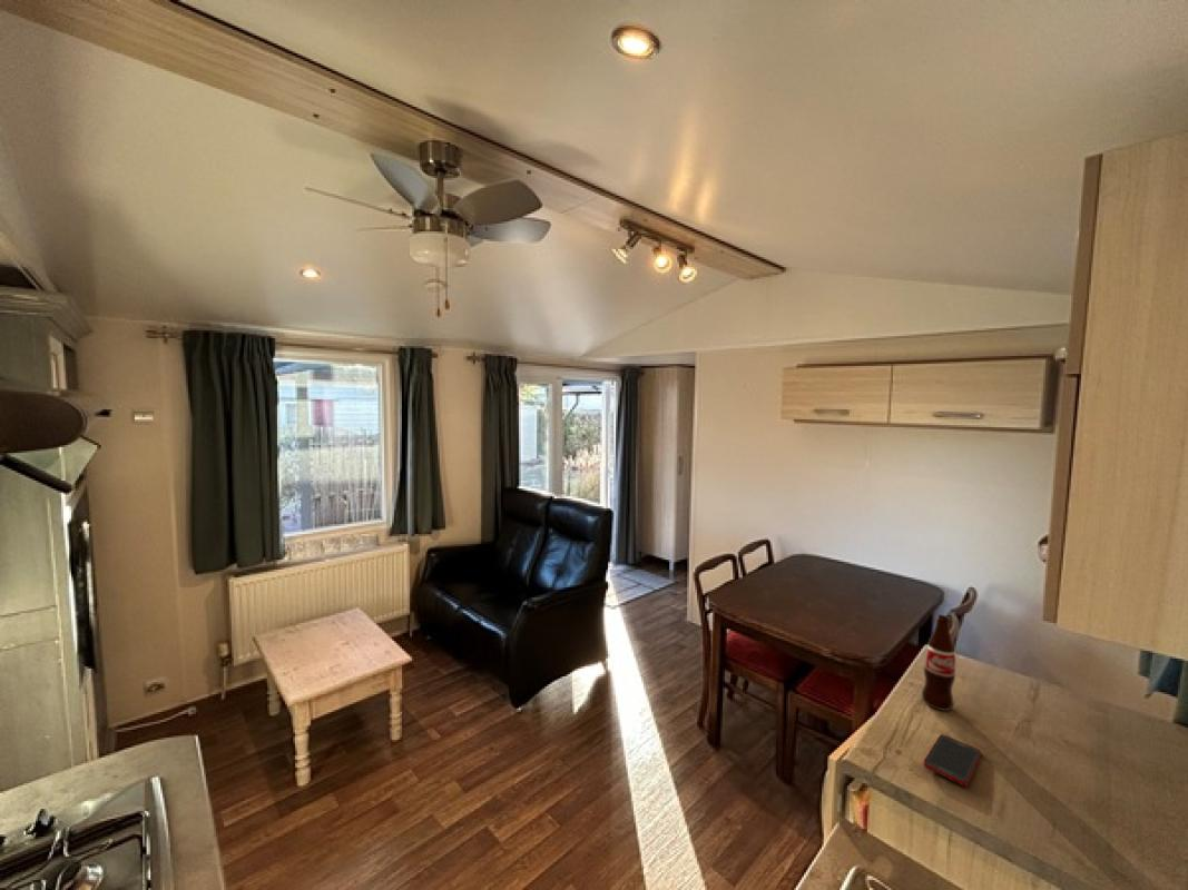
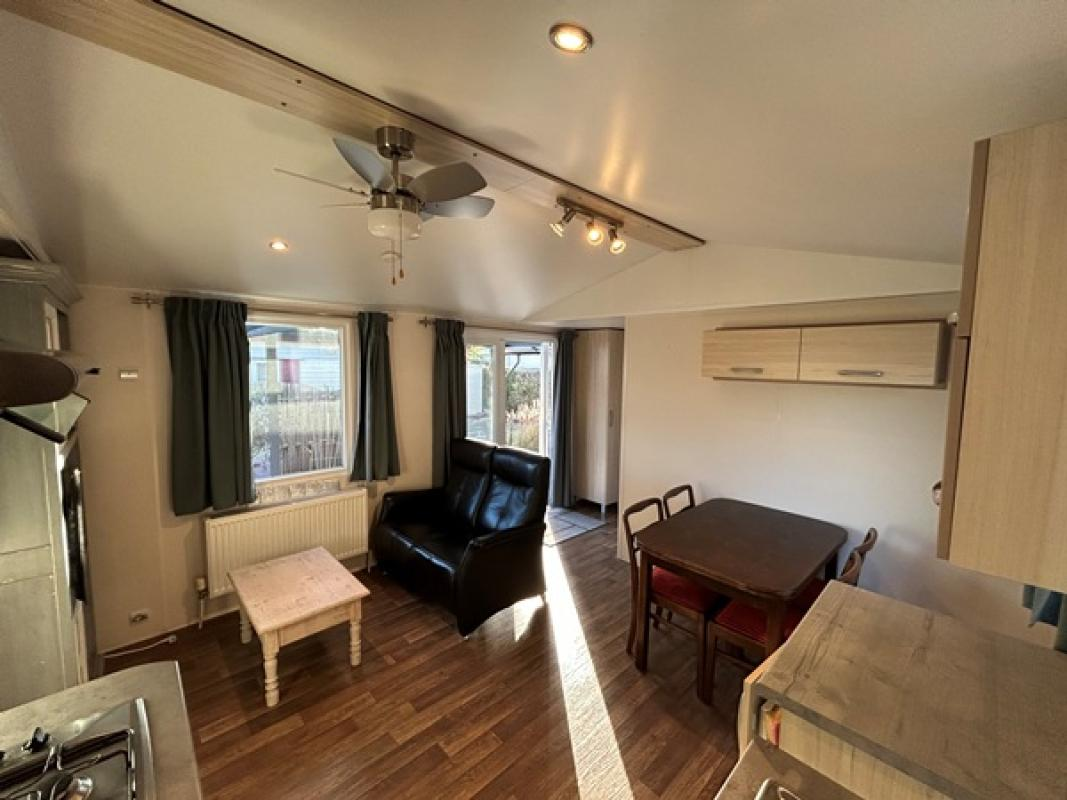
- bottle [921,614,956,712]
- cell phone [922,733,982,787]
